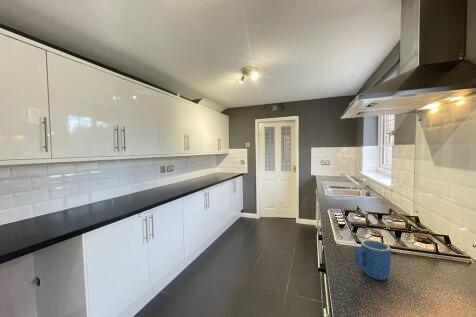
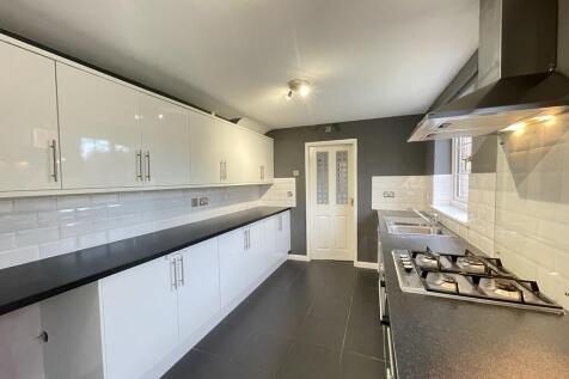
- mug [353,239,392,281]
